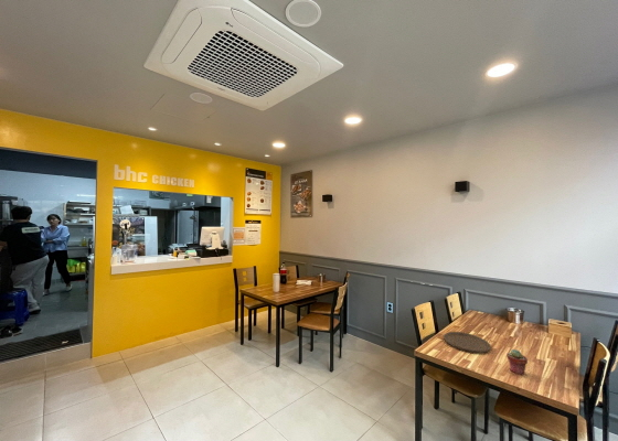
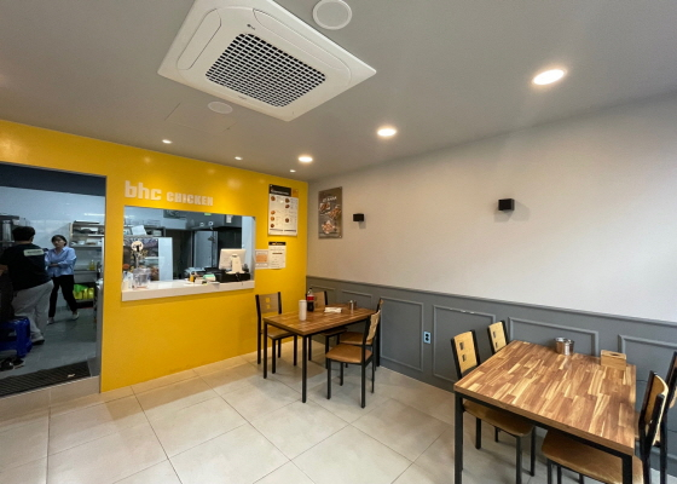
- plate [443,331,492,354]
- potted succulent [505,348,529,376]
